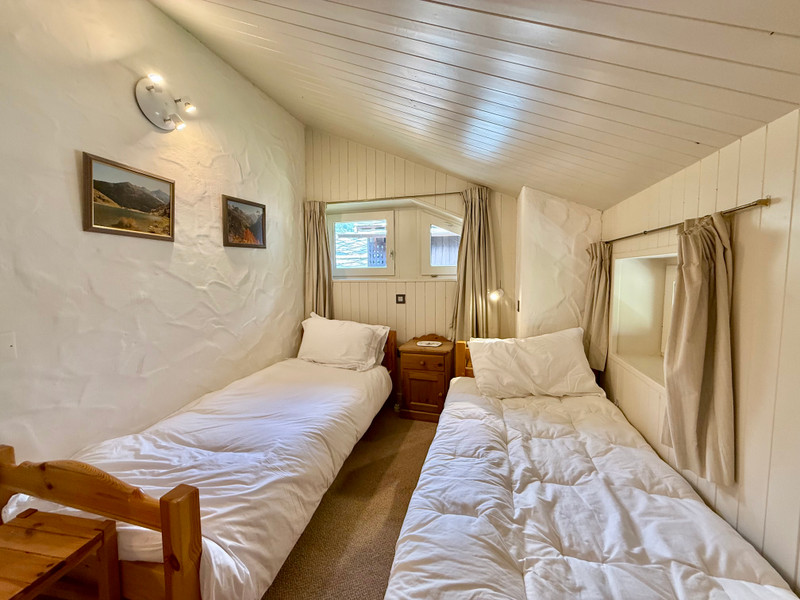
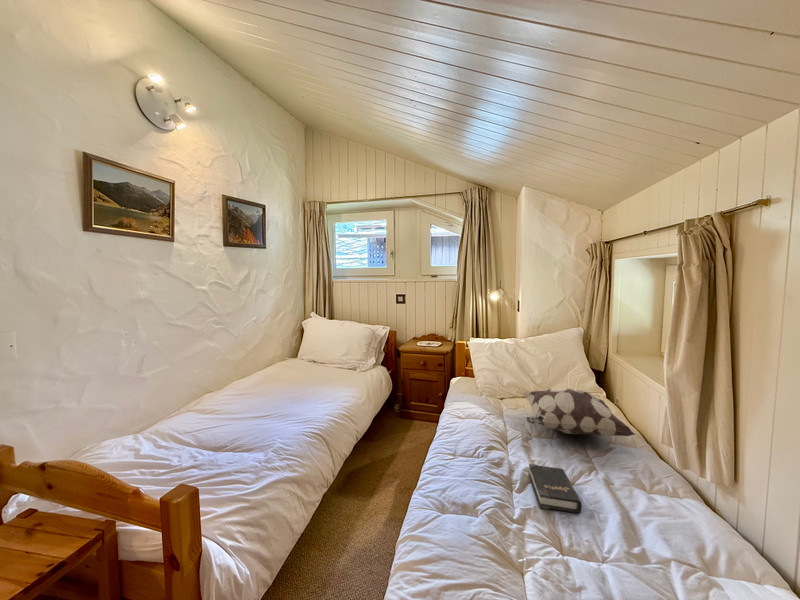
+ hardback book [527,463,583,514]
+ decorative pillow [521,387,637,437]
